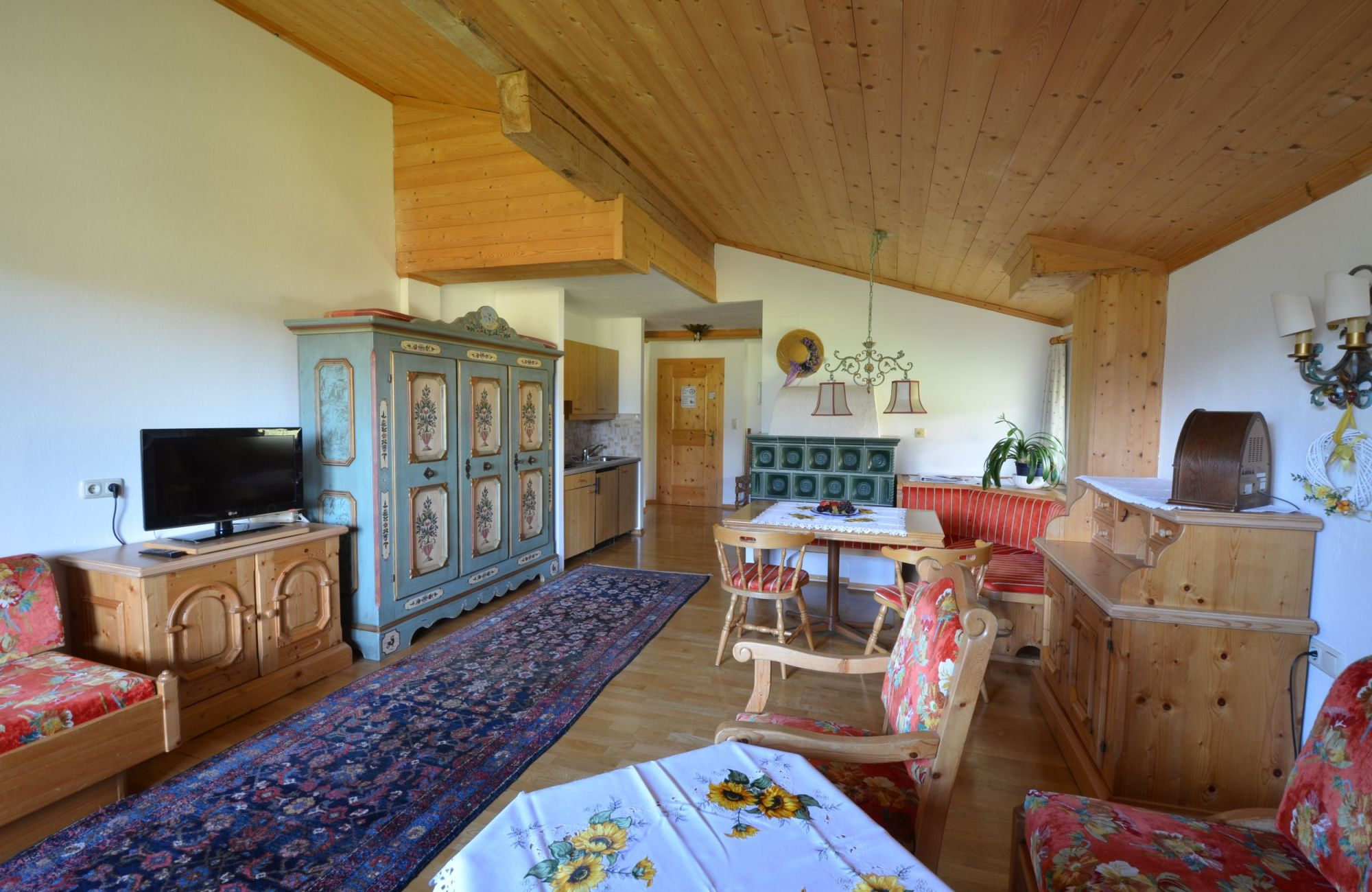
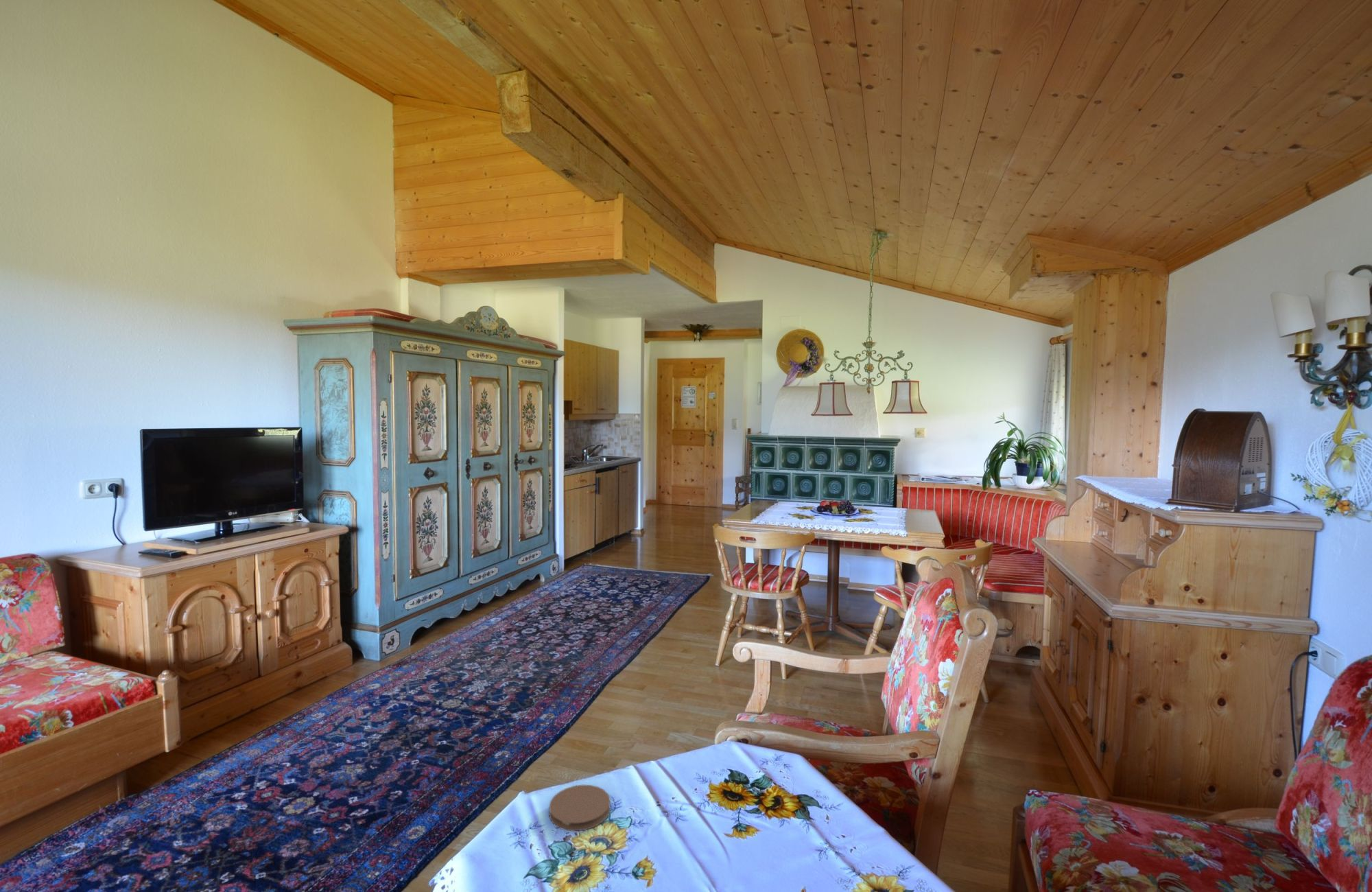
+ coaster [548,784,611,832]
